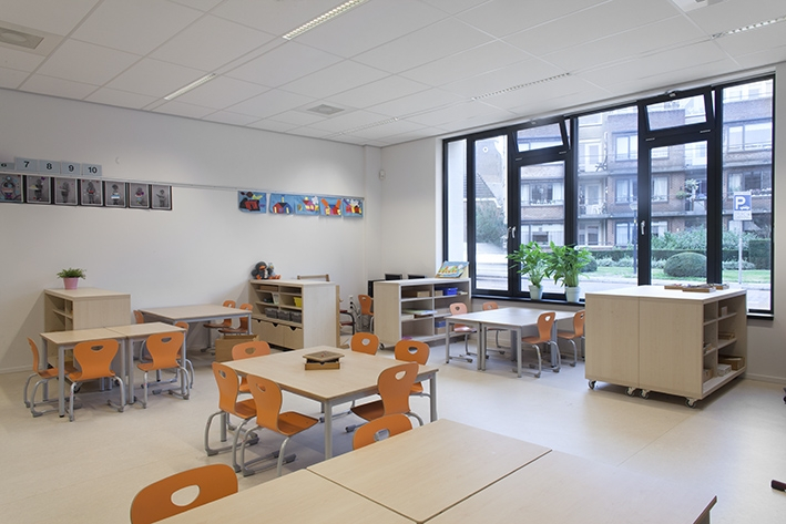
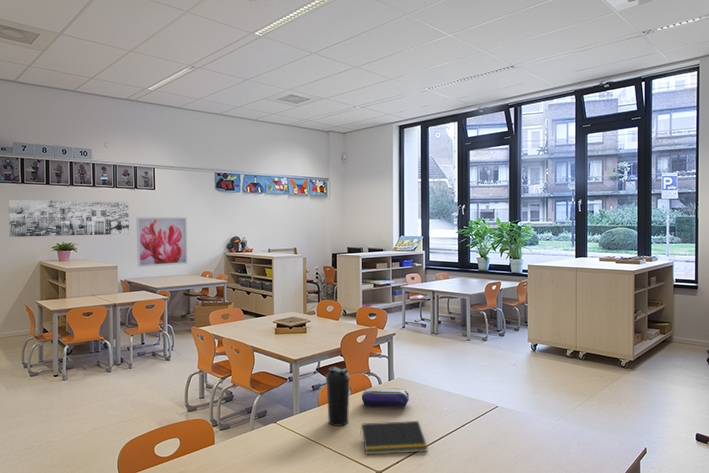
+ wall art [136,216,189,268]
+ water bottle [325,366,351,427]
+ notepad [359,420,429,456]
+ pencil case [361,387,410,408]
+ wall art [8,199,130,238]
